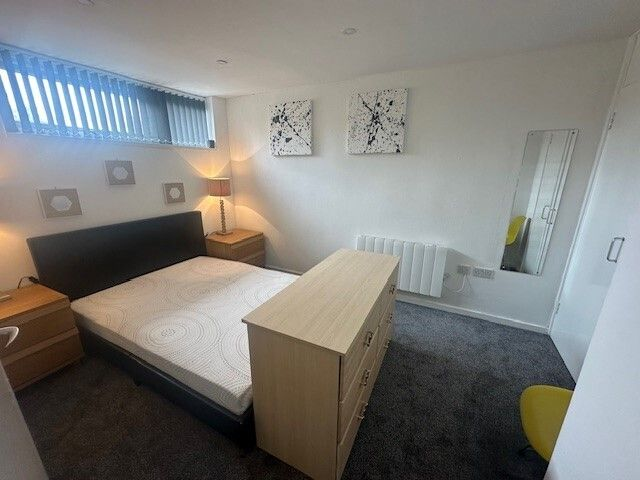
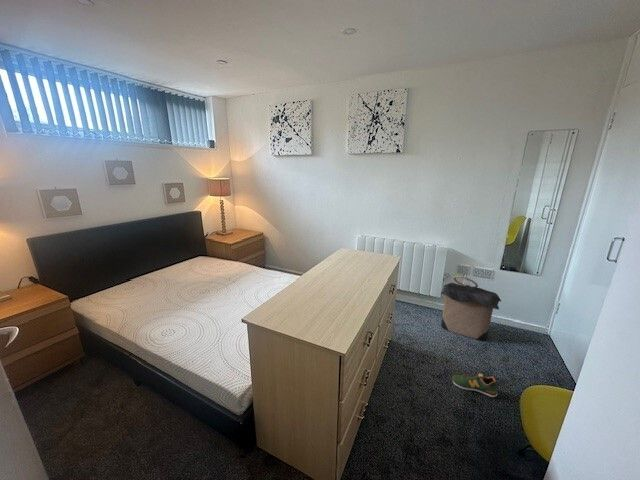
+ laundry hamper [440,275,502,342]
+ shoe [451,372,498,398]
